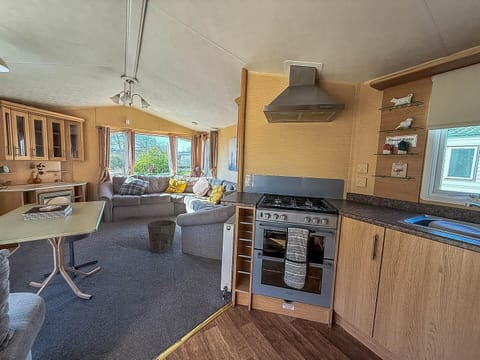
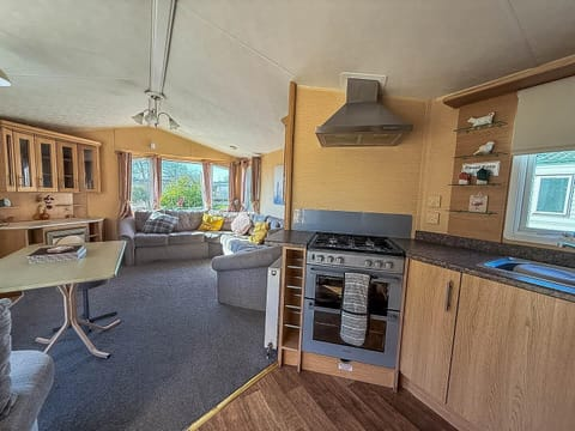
- waste bin [146,219,177,254]
